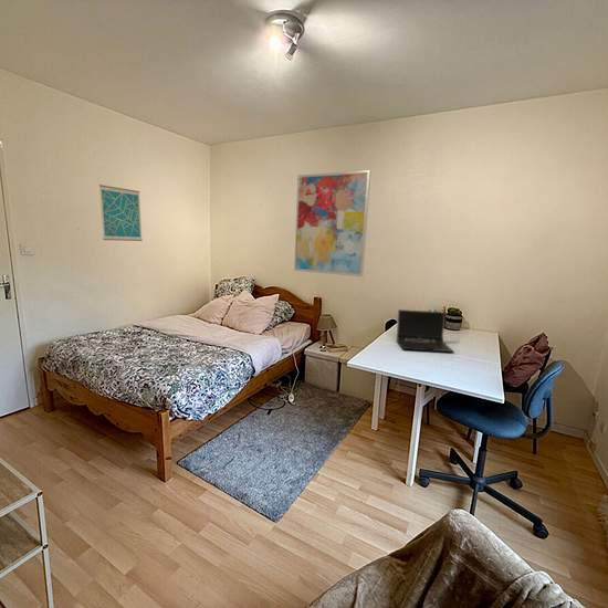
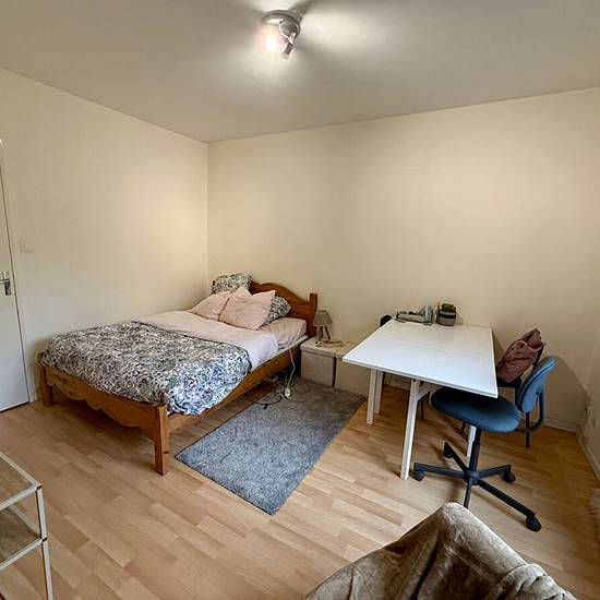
- wall art [293,169,371,277]
- laptop computer [396,308,455,354]
- wall art [98,184,143,242]
